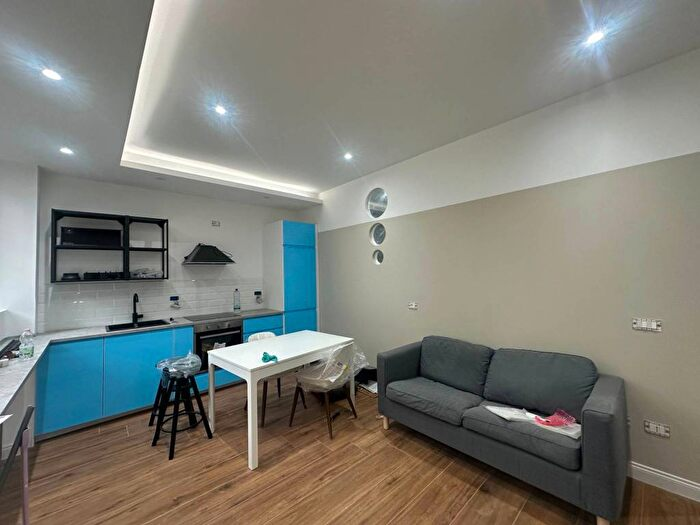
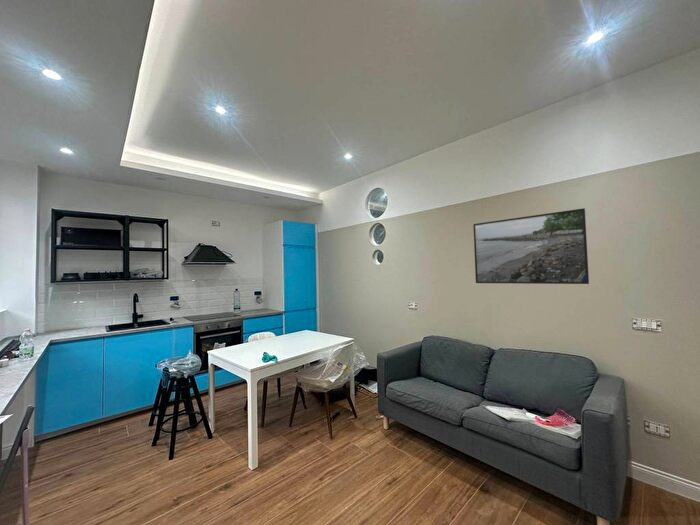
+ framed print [472,207,590,285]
